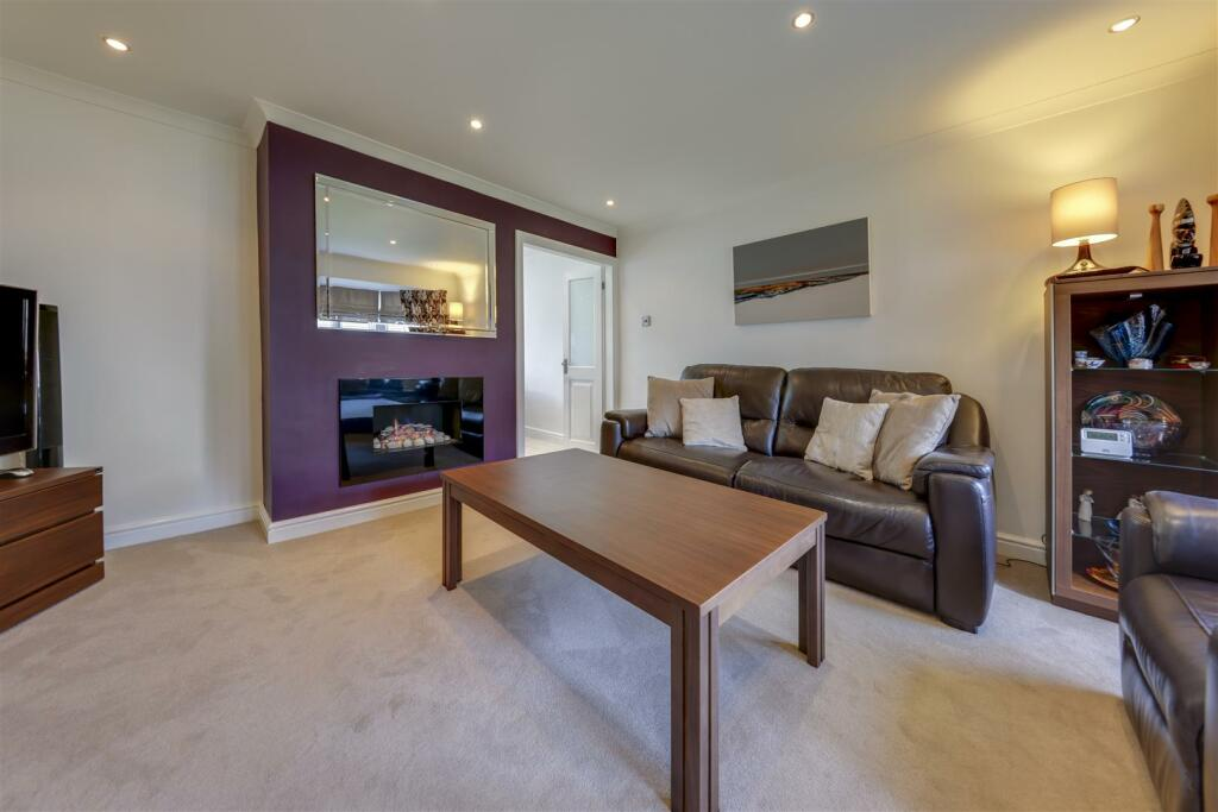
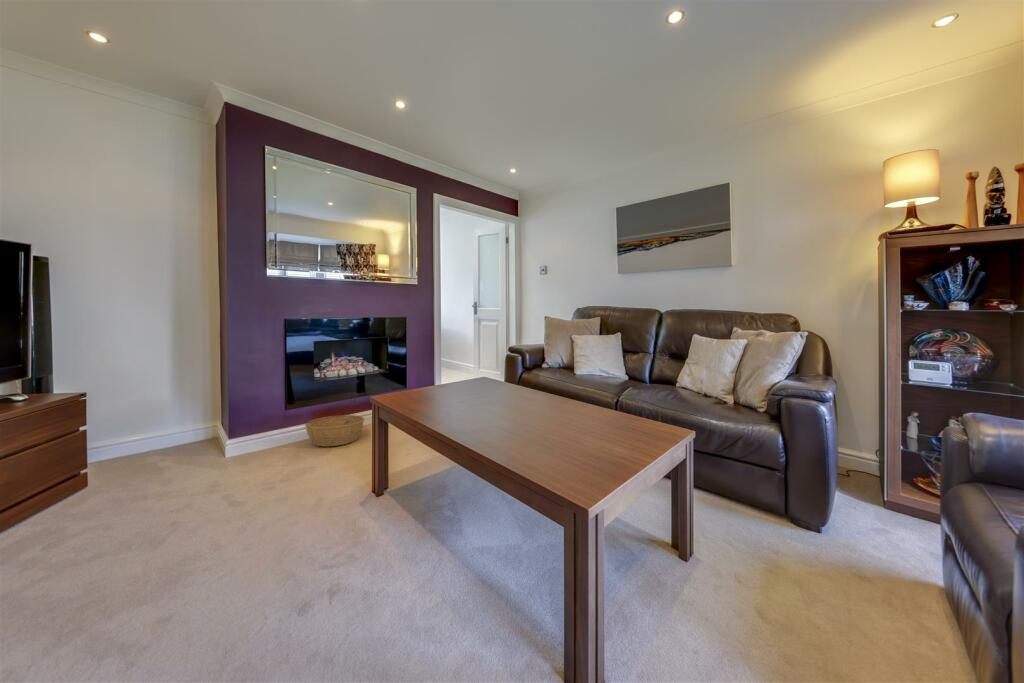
+ basket [304,414,366,447]
